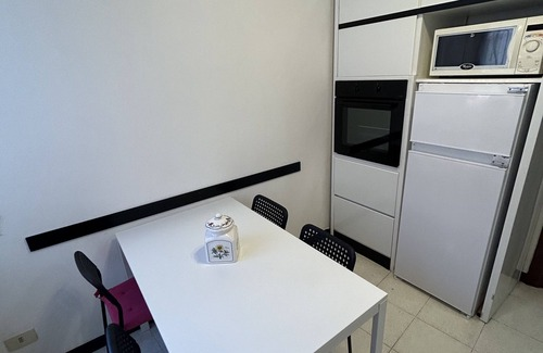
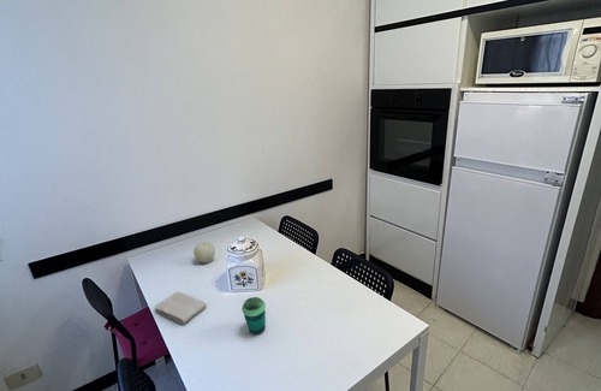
+ cup [240,296,267,336]
+ fruit [192,241,216,265]
+ washcloth [154,291,208,325]
